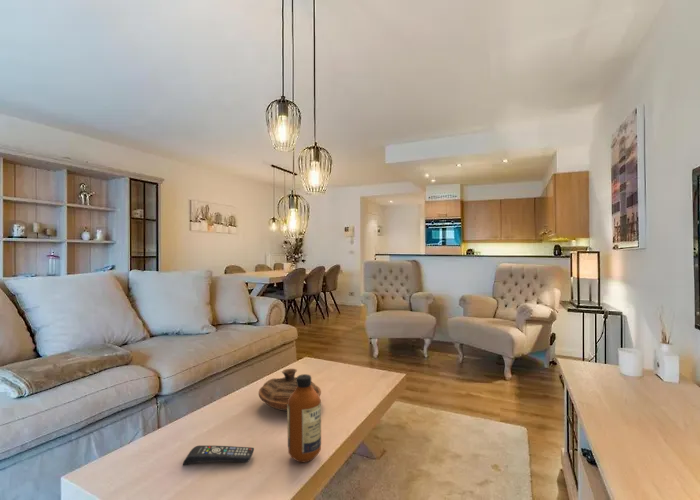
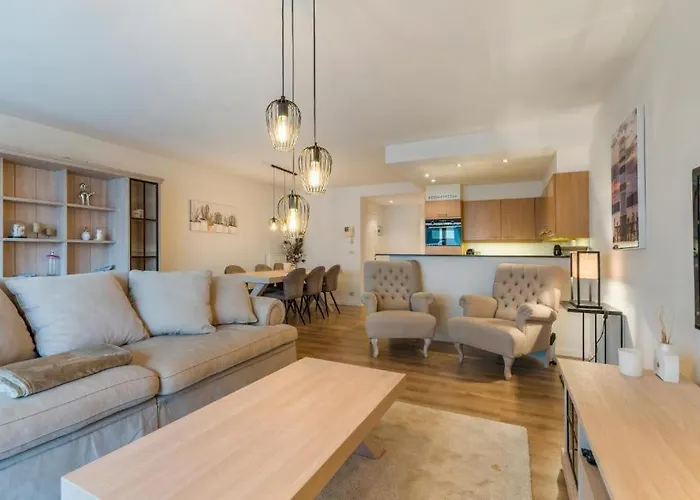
- decorative bowl [258,368,322,412]
- bottle [286,373,322,464]
- remote control [182,445,255,466]
